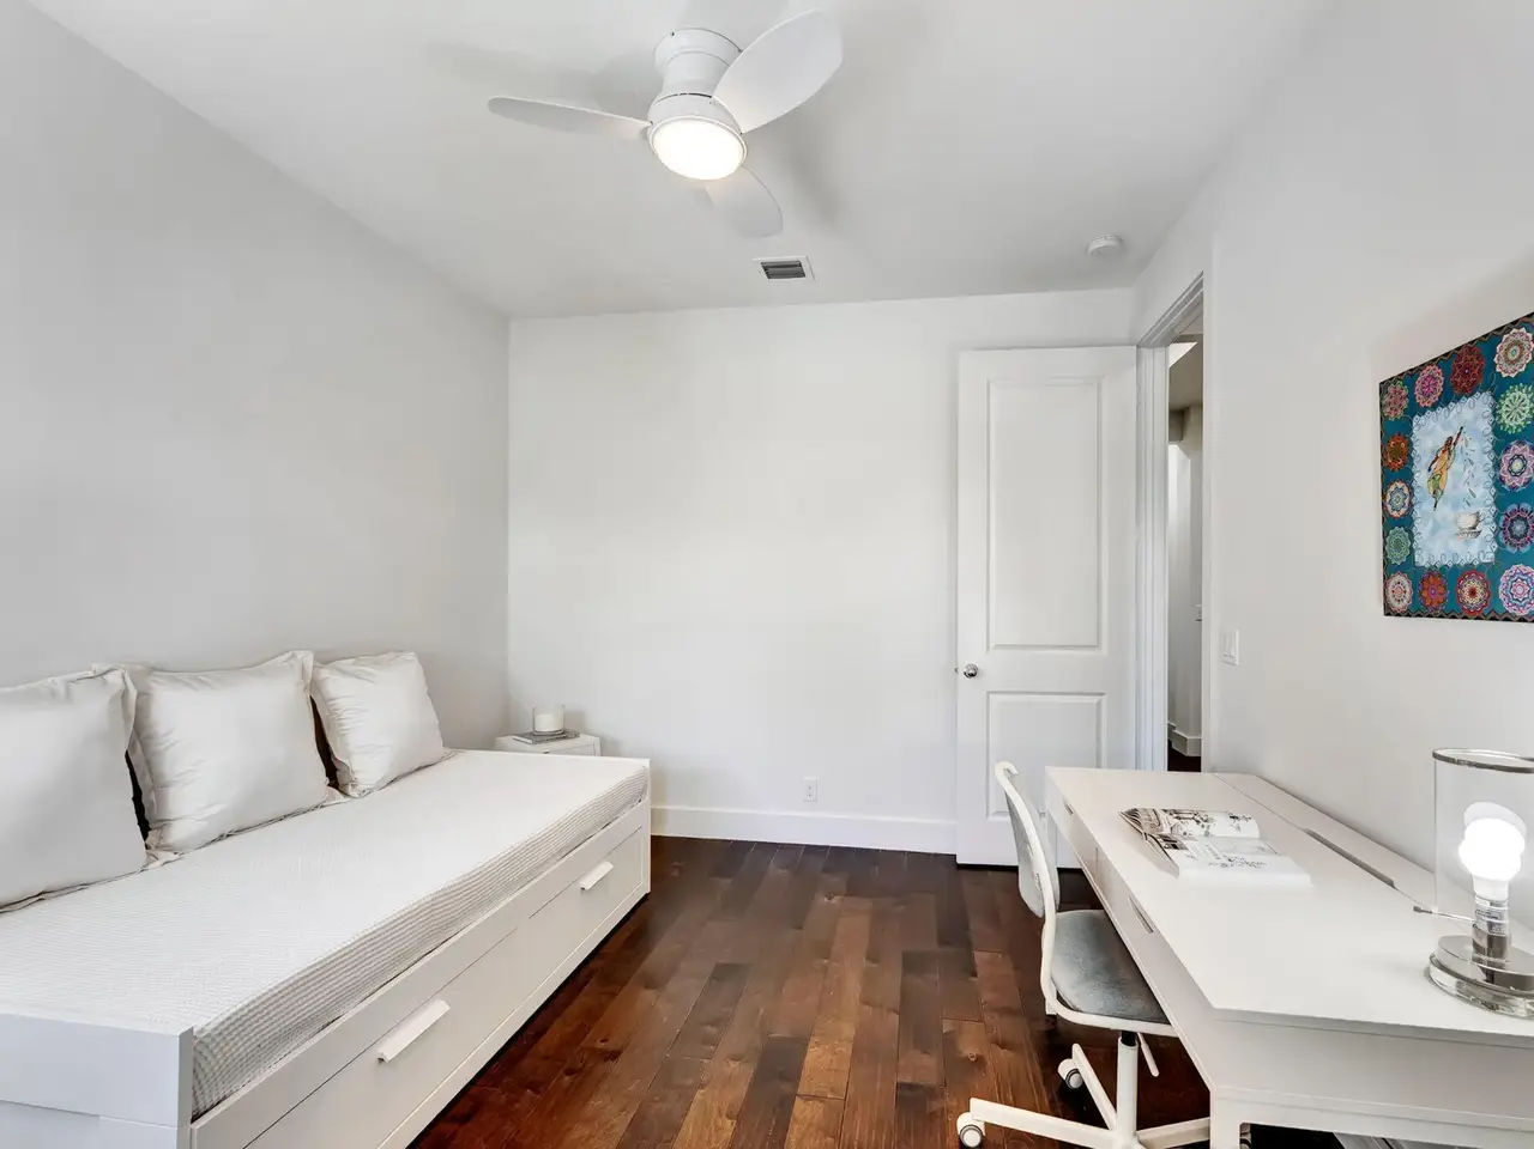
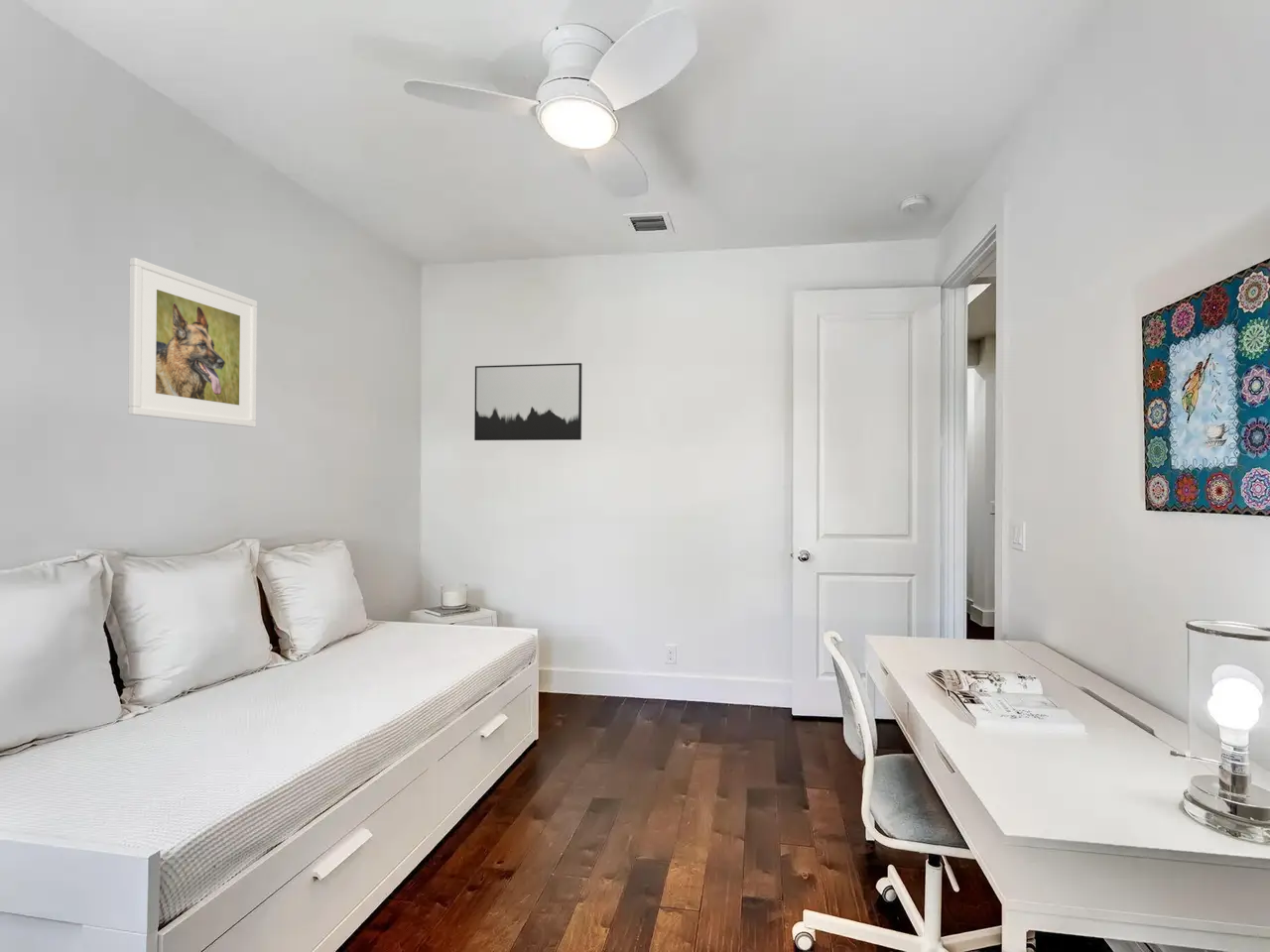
+ wall art [473,362,583,441]
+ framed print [127,257,258,428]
